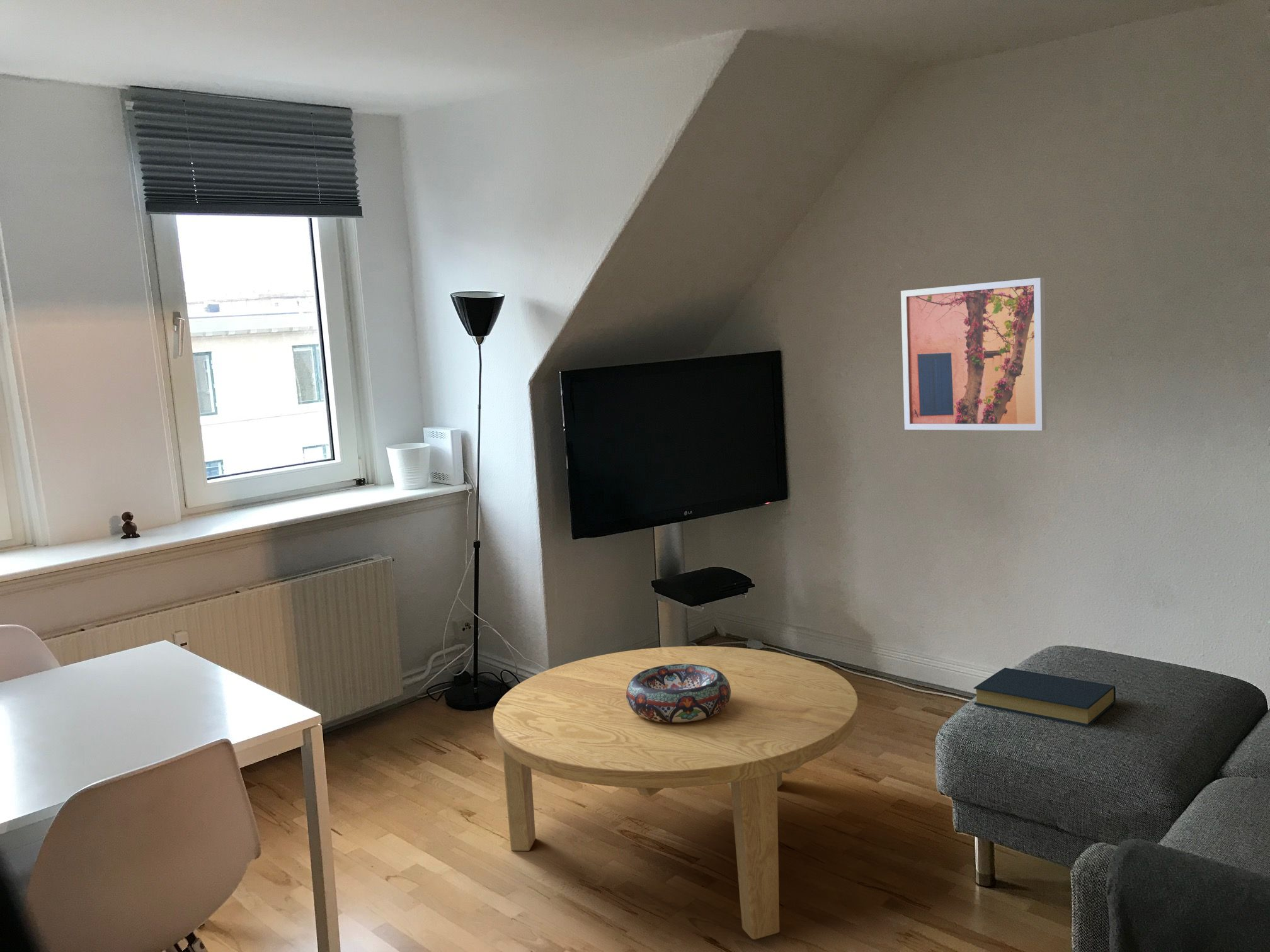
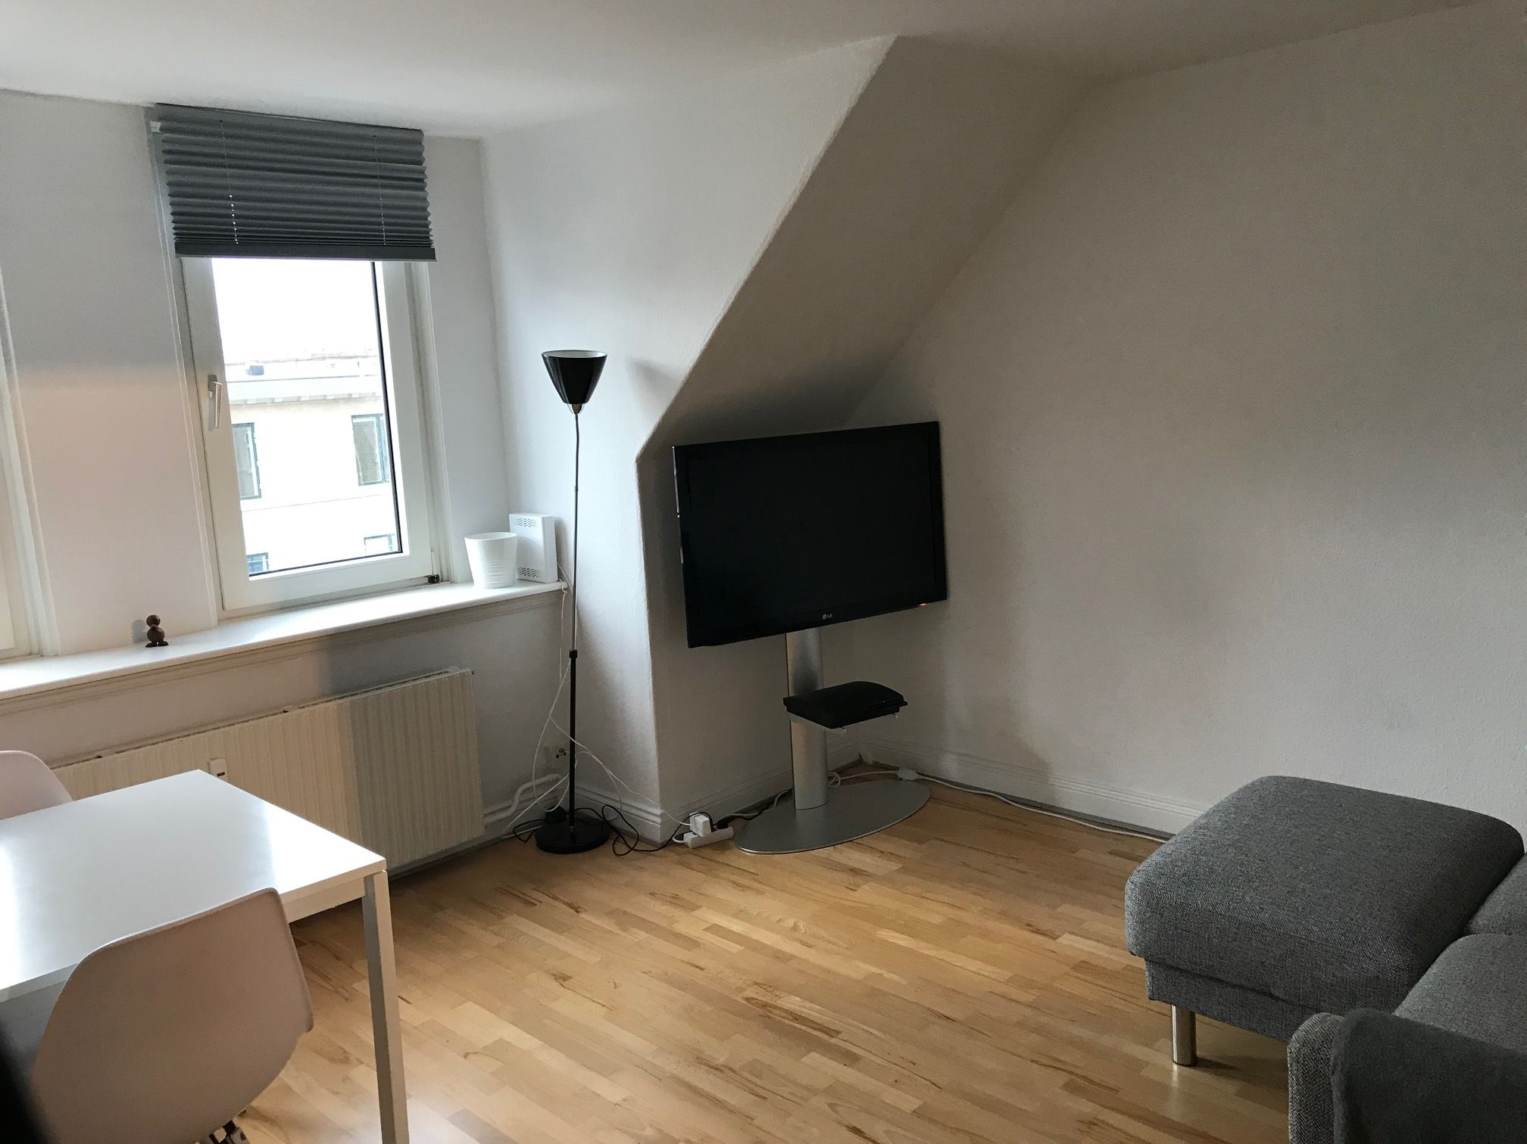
- wall art [900,277,1047,431]
- hardback book [973,667,1116,727]
- coffee table [493,645,859,940]
- decorative bowl [626,664,731,723]
